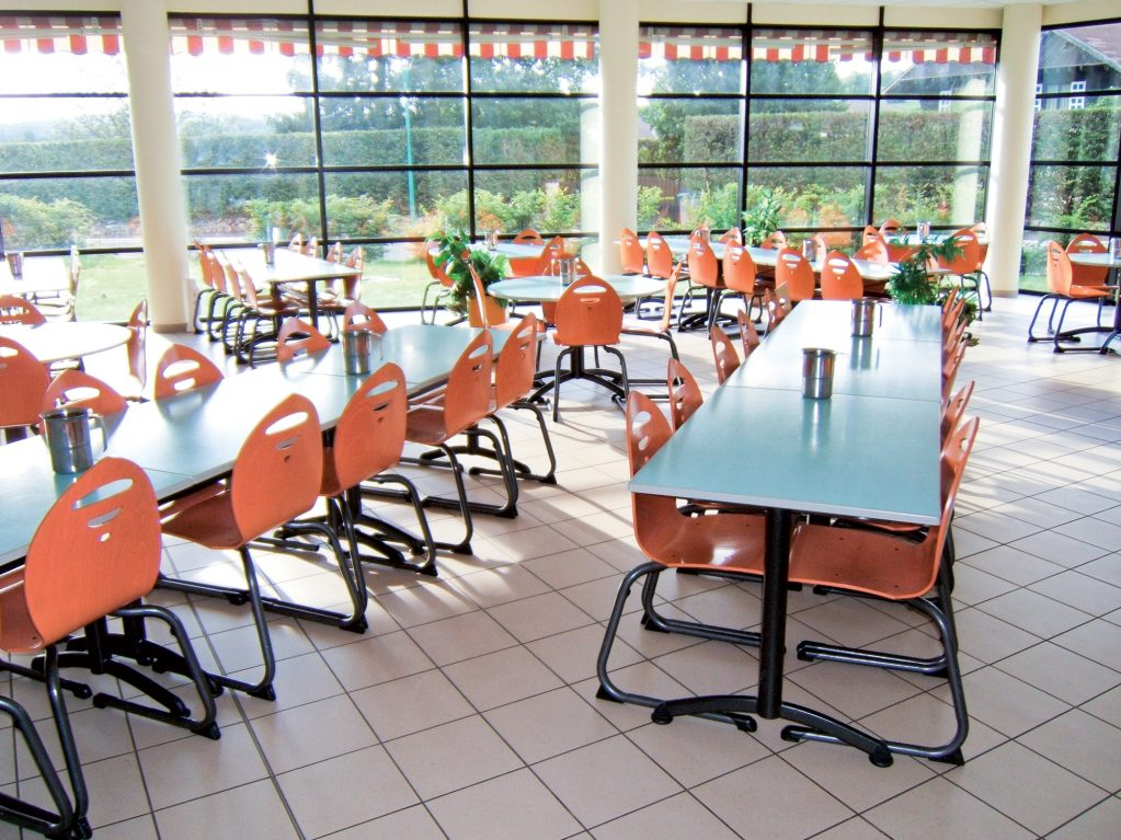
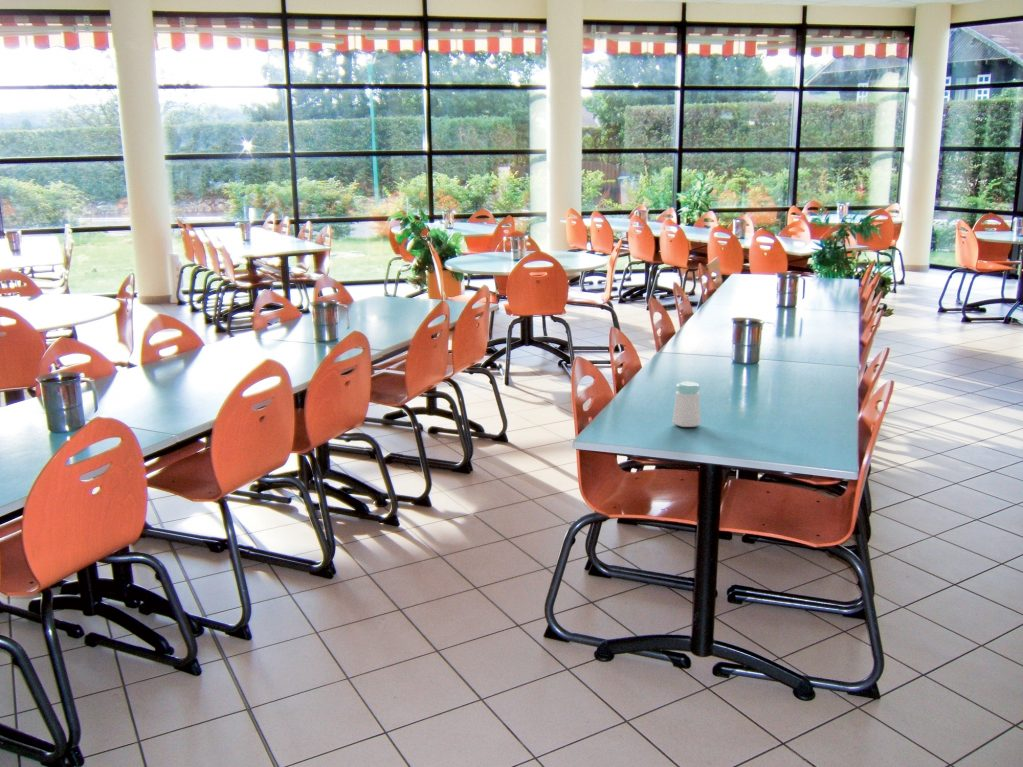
+ salt shaker [672,381,702,428]
